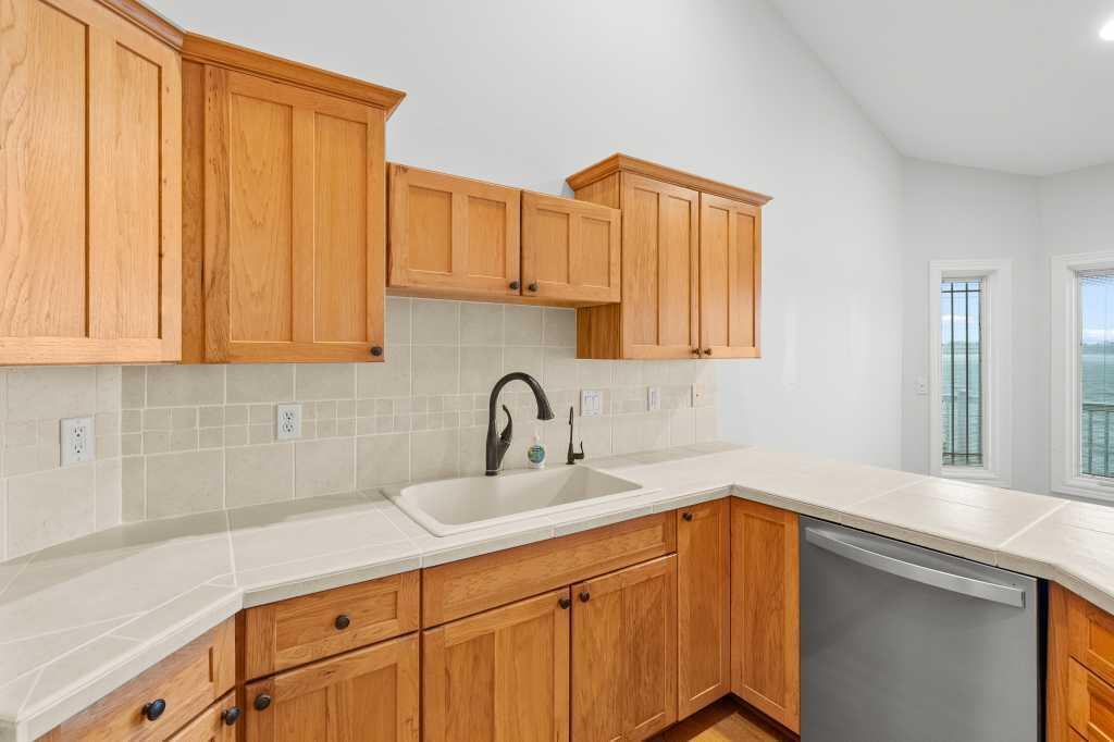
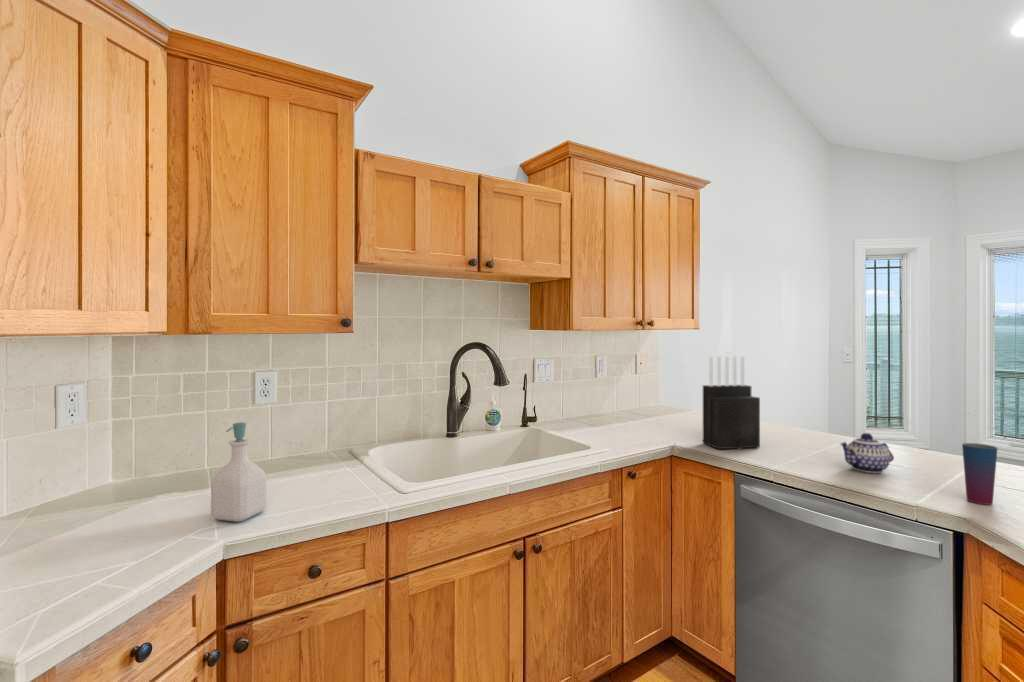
+ knife block [702,355,761,451]
+ cup [961,442,998,506]
+ soap bottle [210,421,268,523]
+ teapot [838,432,895,474]
